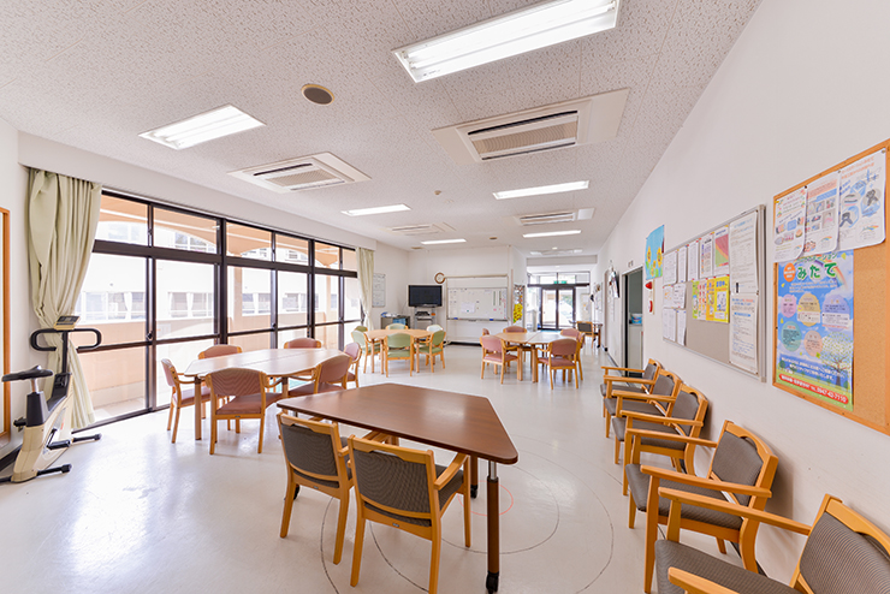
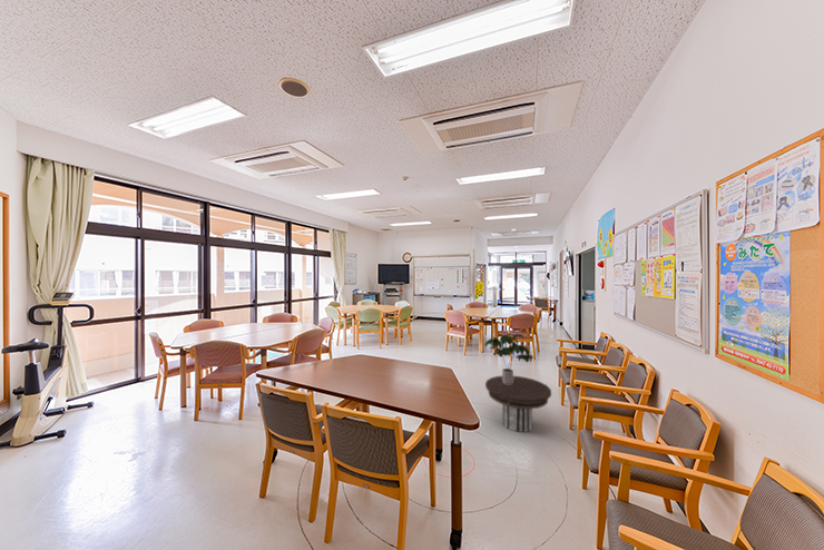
+ potted plant [484,332,534,384]
+ side table [484,375,552,433]
